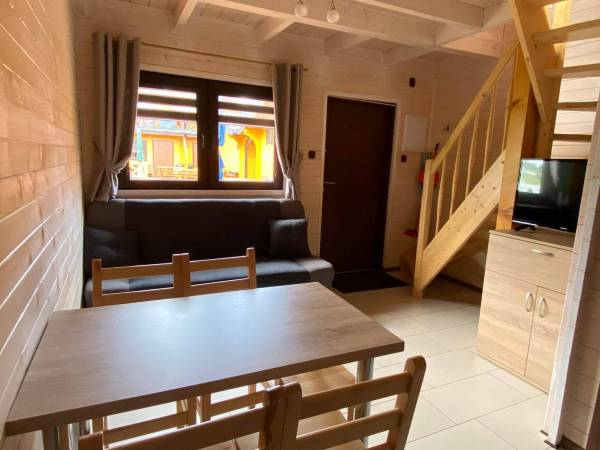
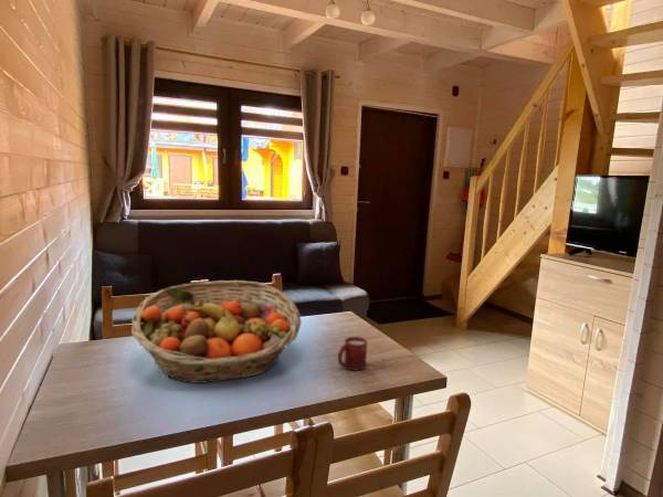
+ cup [337,336,368,371]
+ fruit basket [130,279,303,384]
